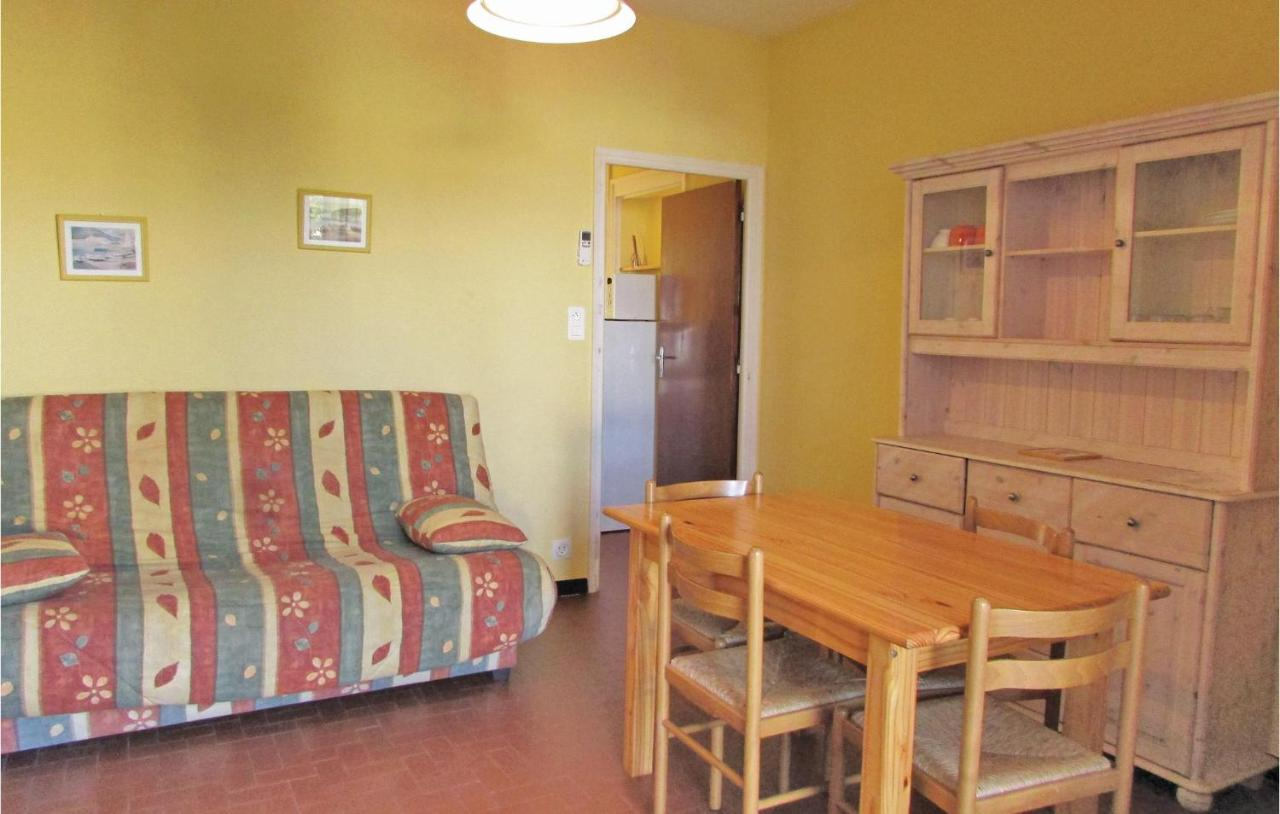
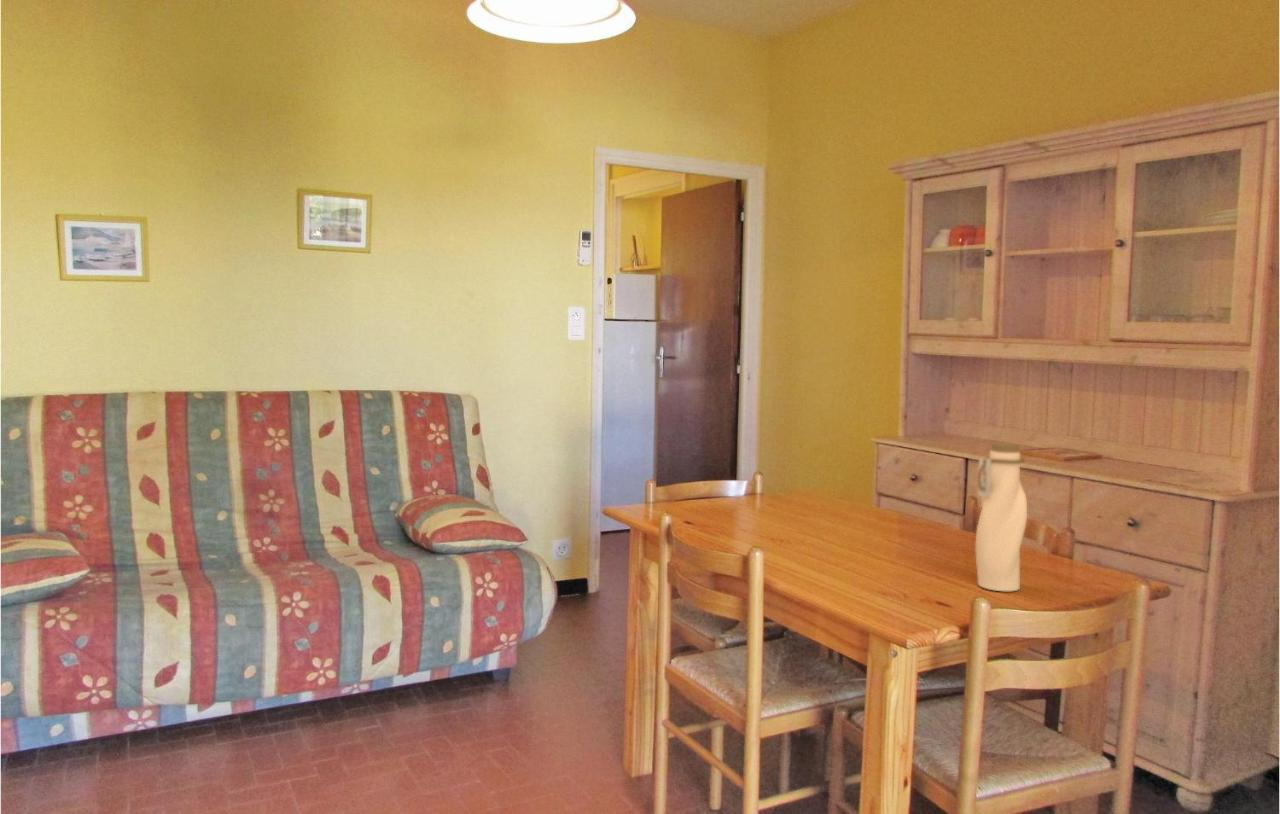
+ water bottle [975,442,1028,592]
